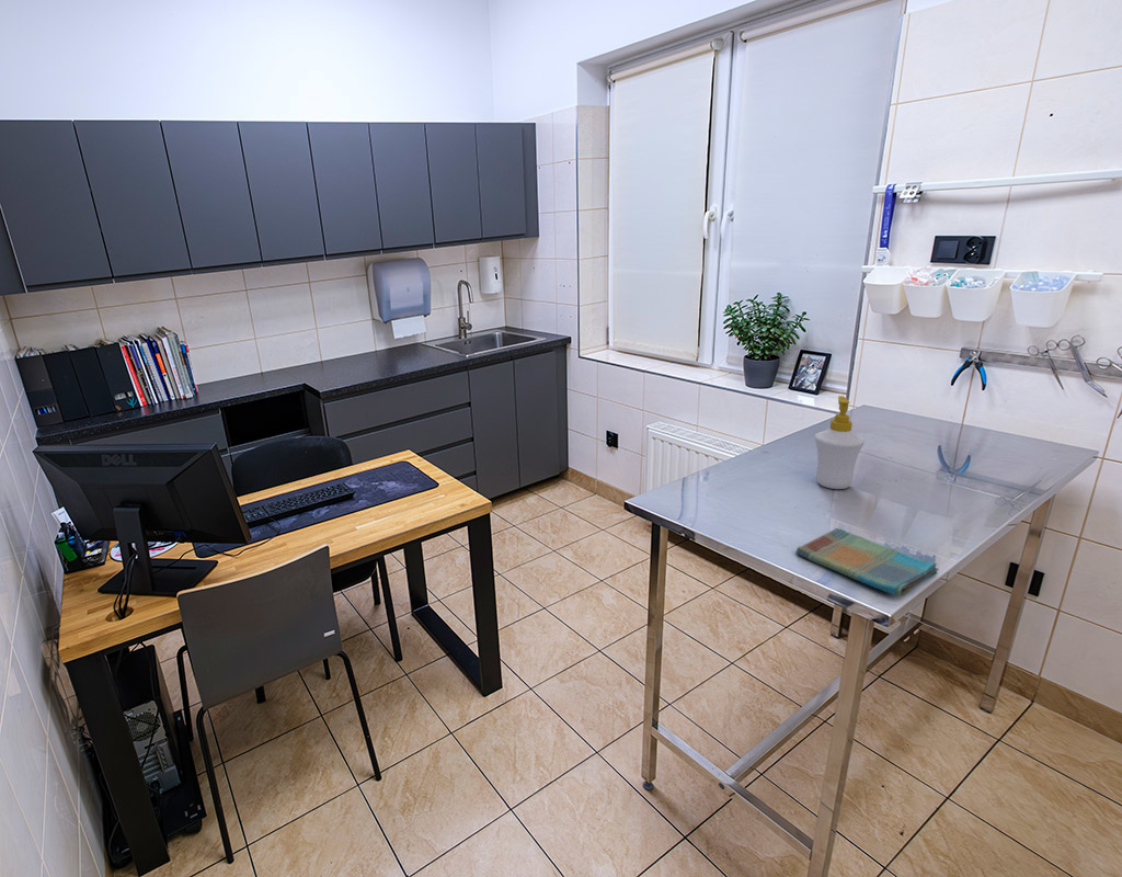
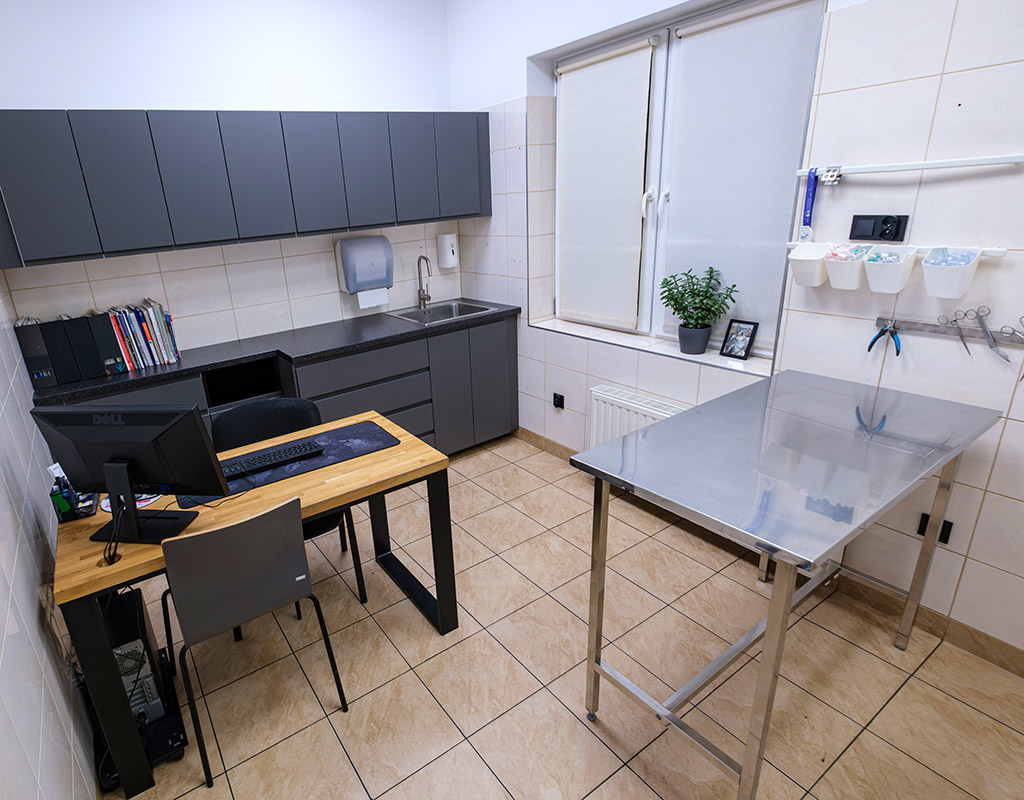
- dish towel [794,527,940,597]
- soap bottle [814,395,866,490]
